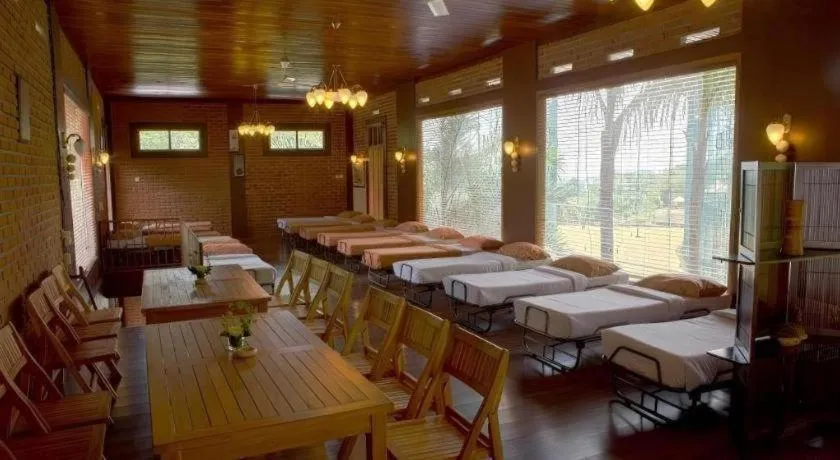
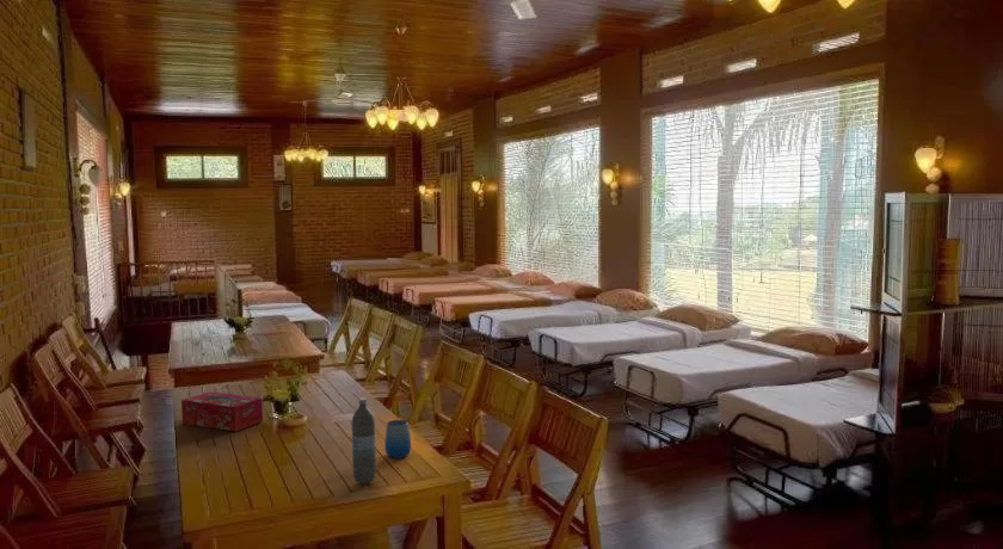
+ tissue box [180,390,264,432]
+ water bottle [351,397,377,485]
+ cup [383,419,412,459]
